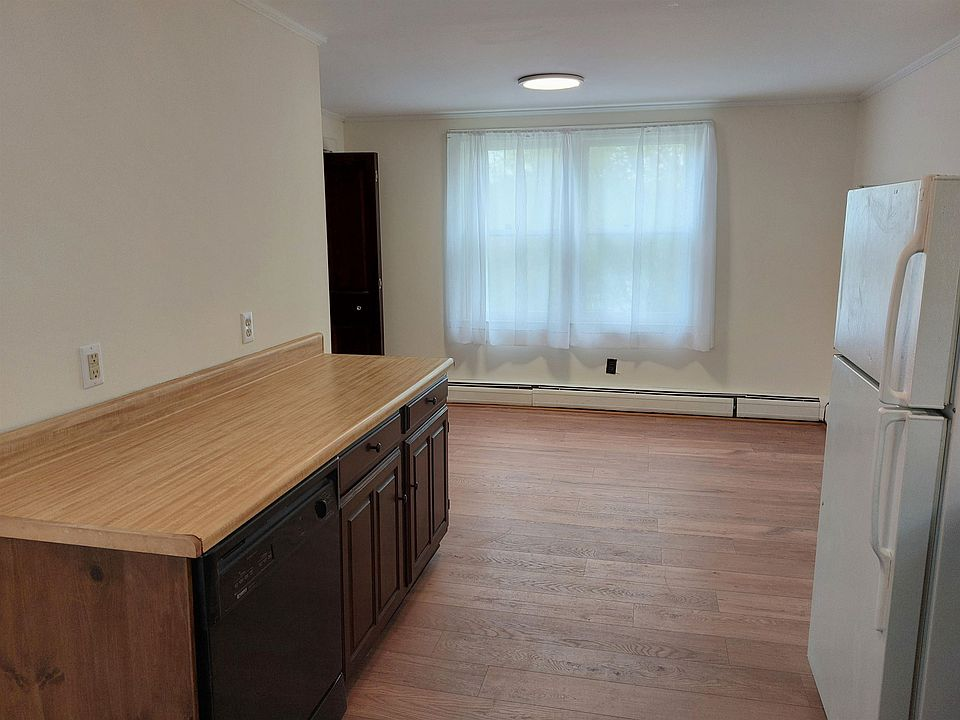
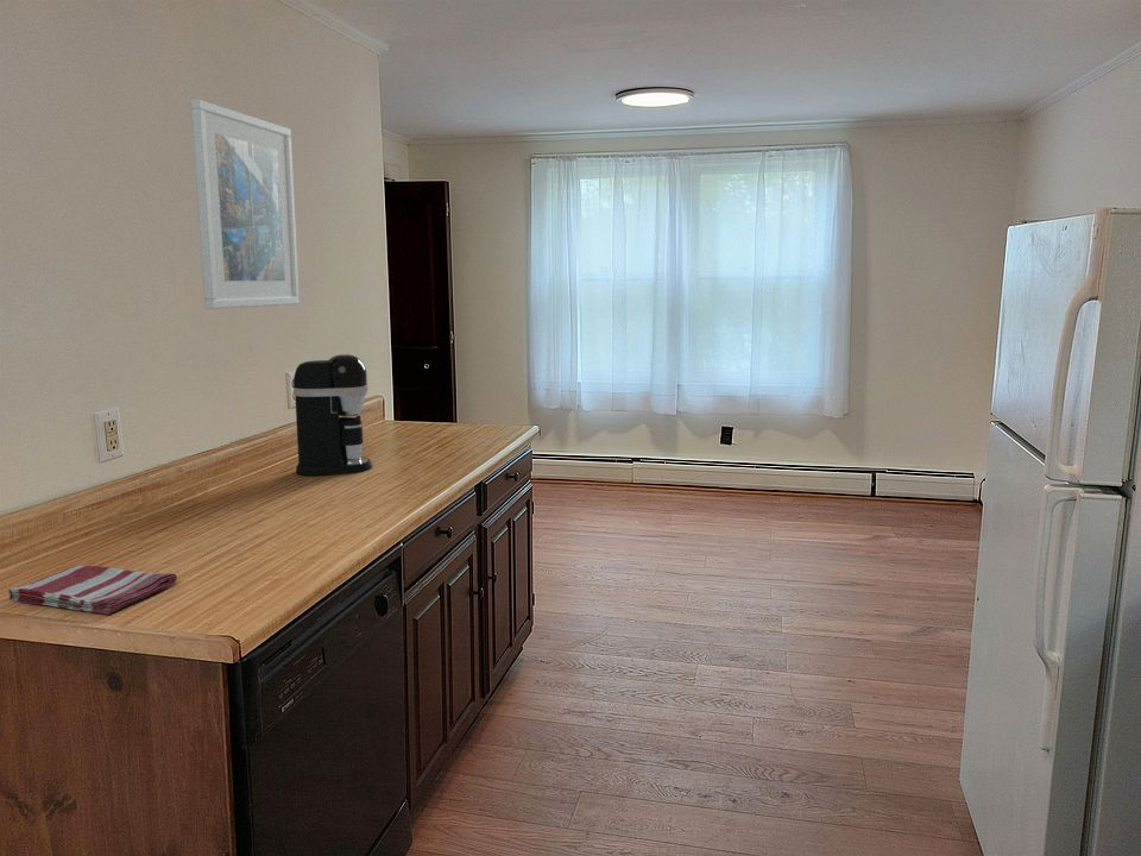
+ coffee maker [292,353,373,477]
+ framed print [190,97,301,310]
+ dish towel [7,564,178,616]
